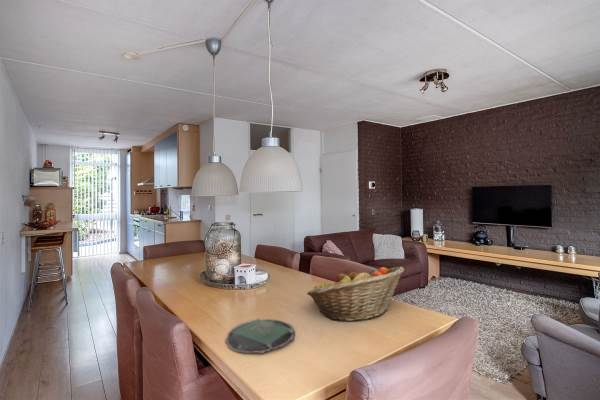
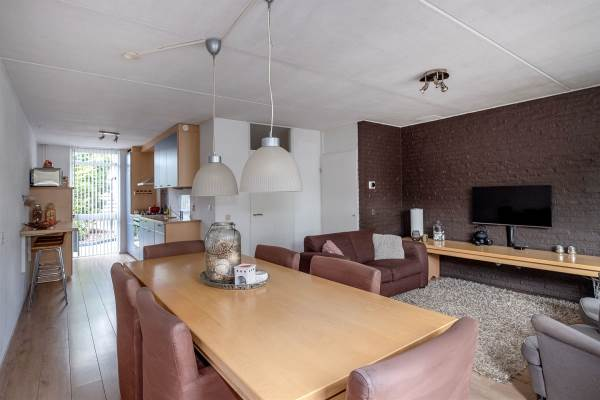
- plate [225,316,296,354]
- fruit basket [306,266,405,322]
